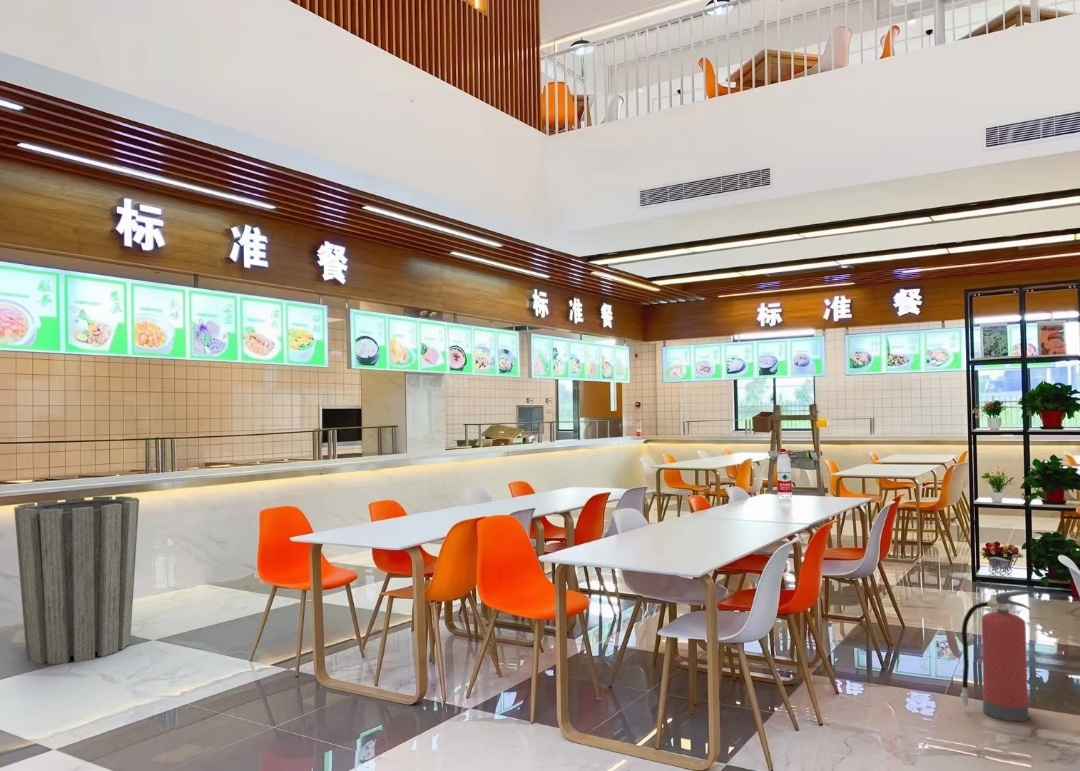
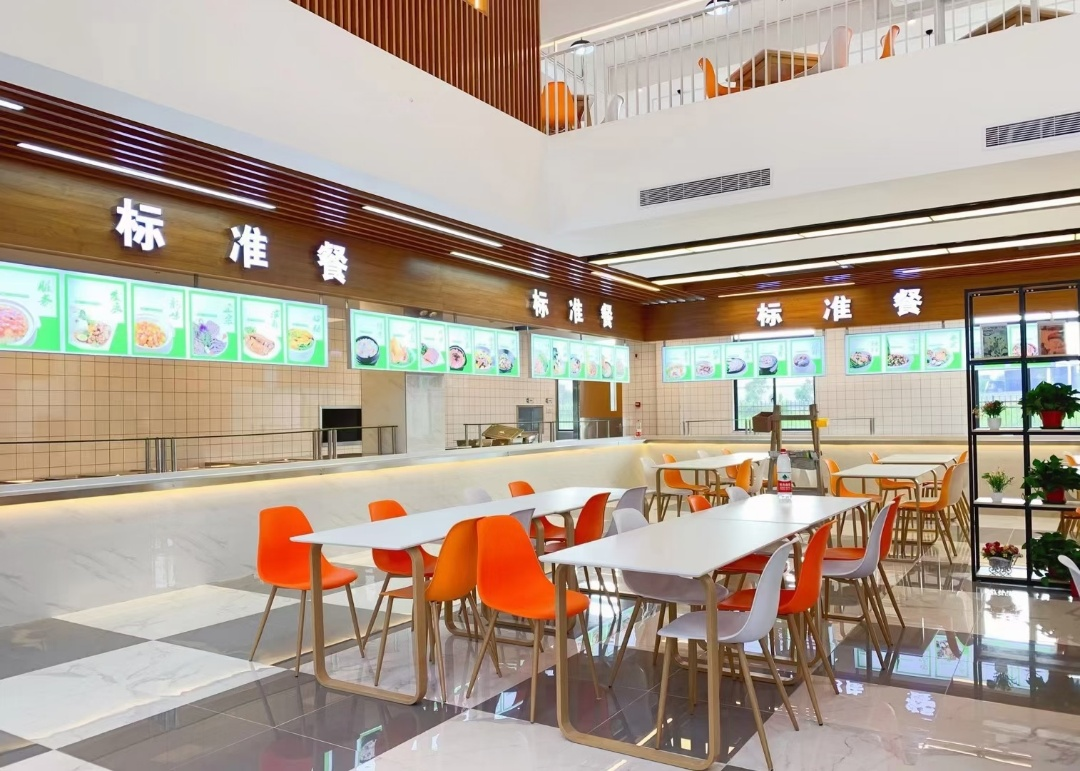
- fire extinguisher [959,589,1032,722]
- trash can [13,495,140,665]
